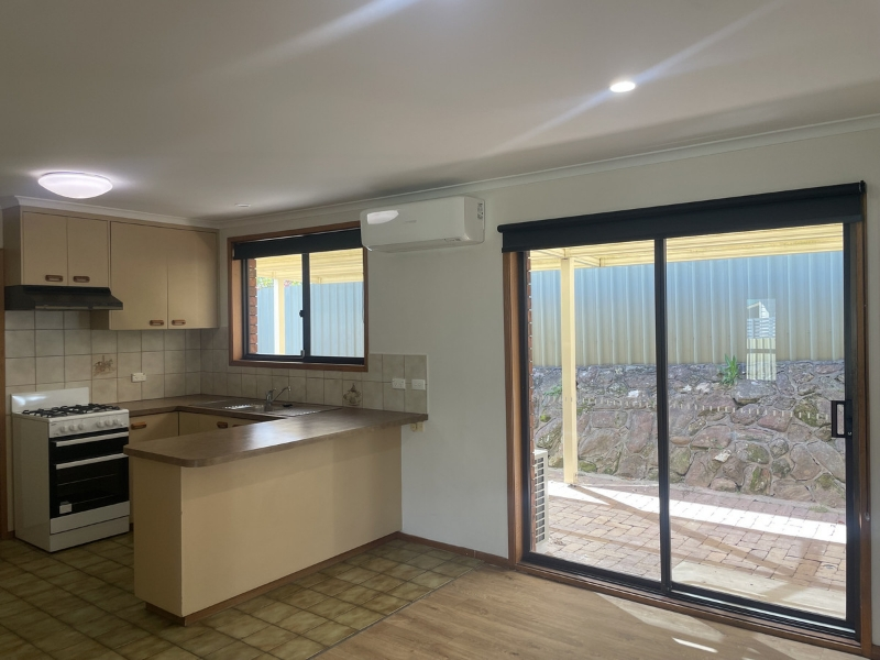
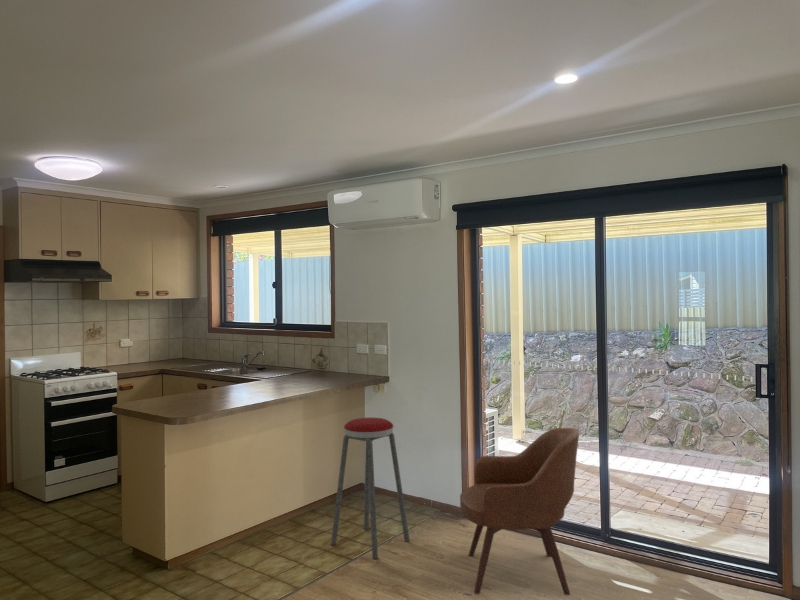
+ music stool [330,416,411,560]
+ chair [459,427,580,596]
